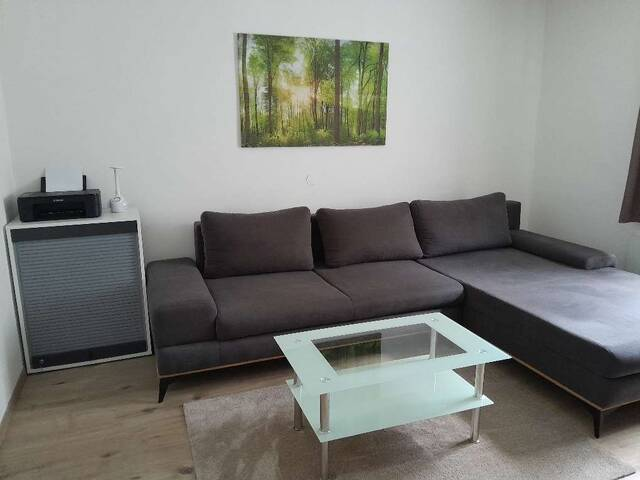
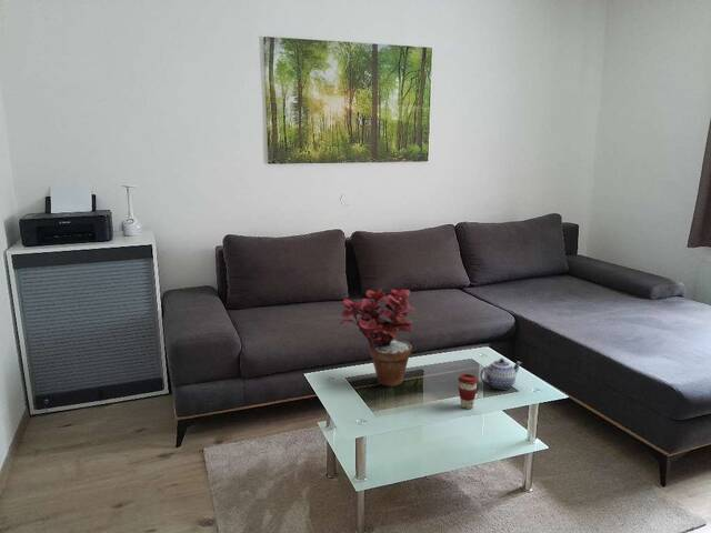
+ coffee cup [457,373,479,410]
+ teapot [479,358,522,391]
+ potted plant [339,288,415,388]
